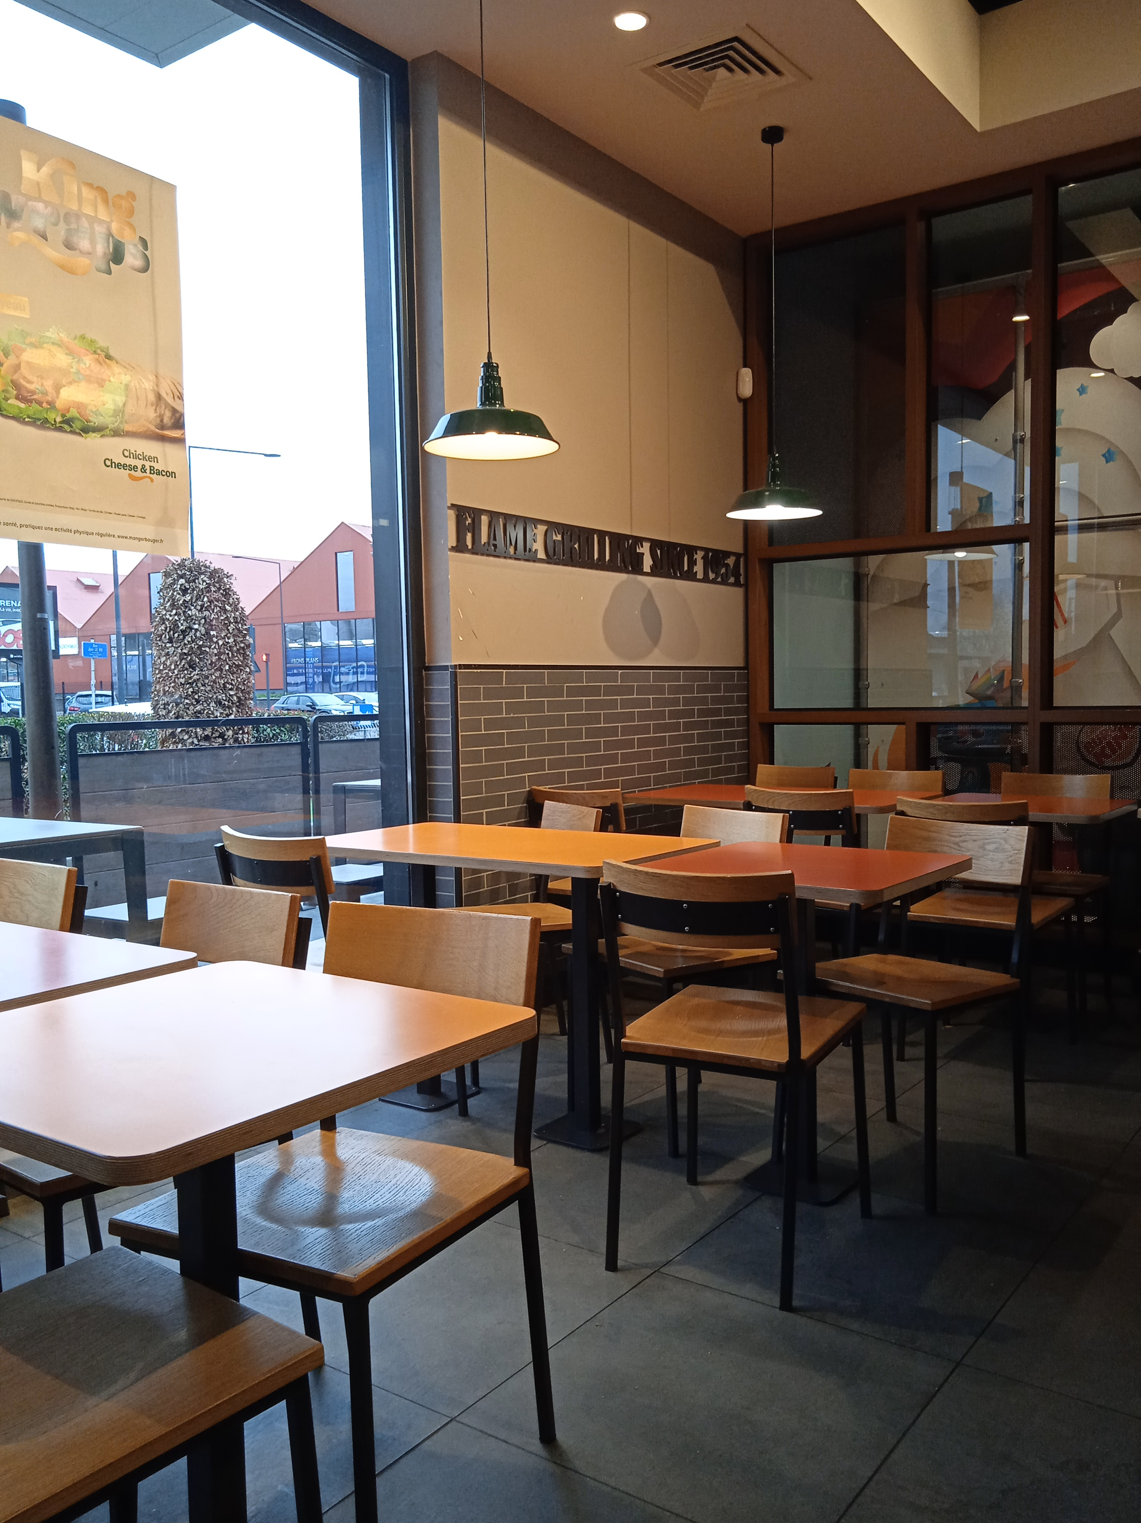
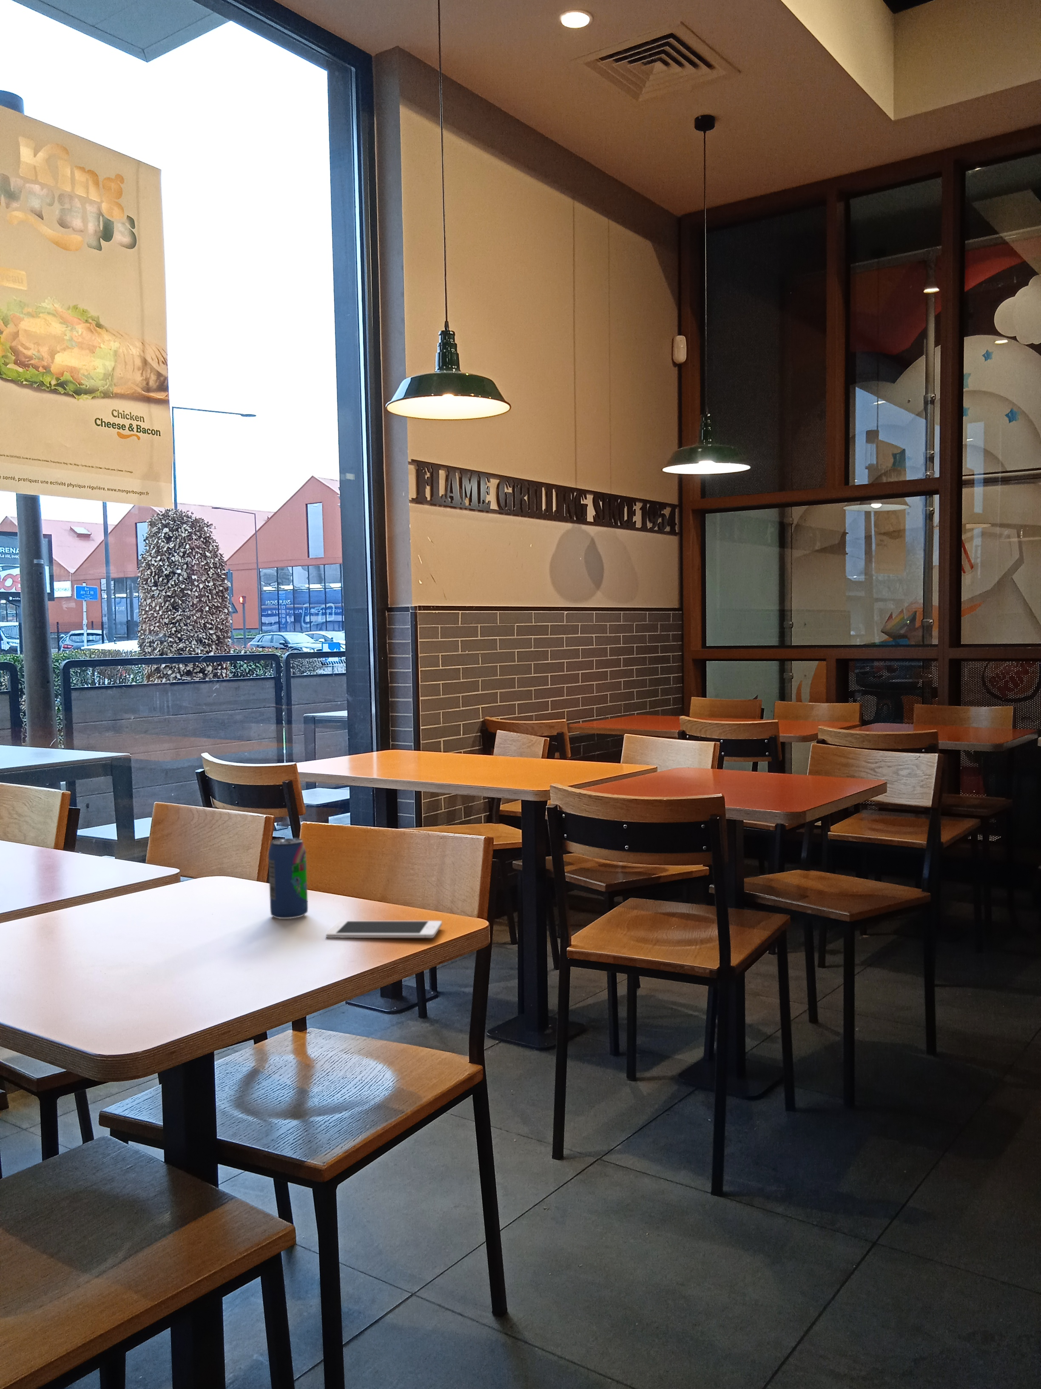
+ cell phone [326,921,442,938]
+ beverage can [268,838,308,919]
